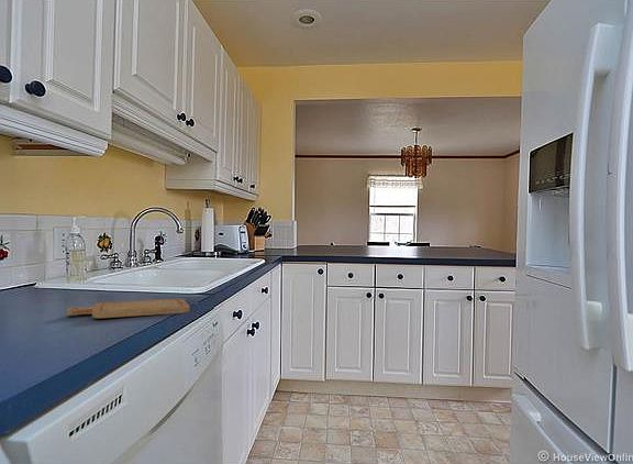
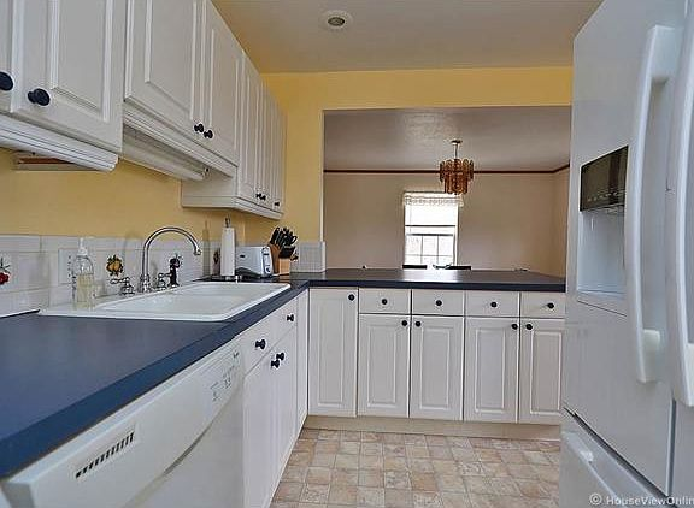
- chopping board [66,298,191,319]
